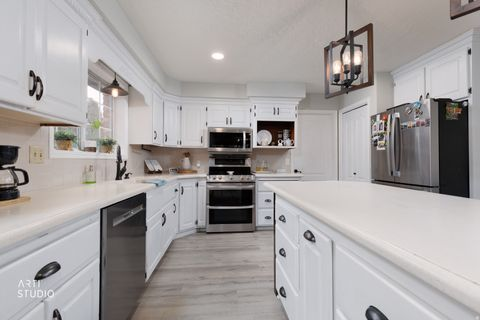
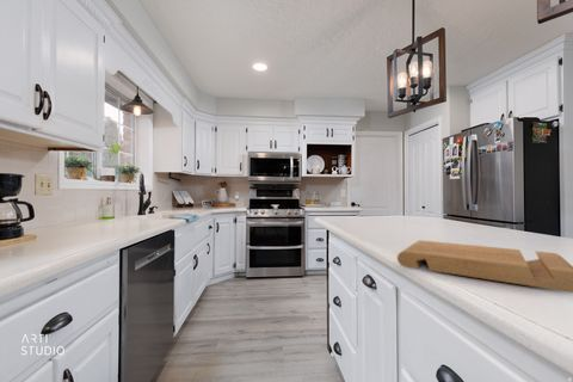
+ cutting board [396,239,573,294]
